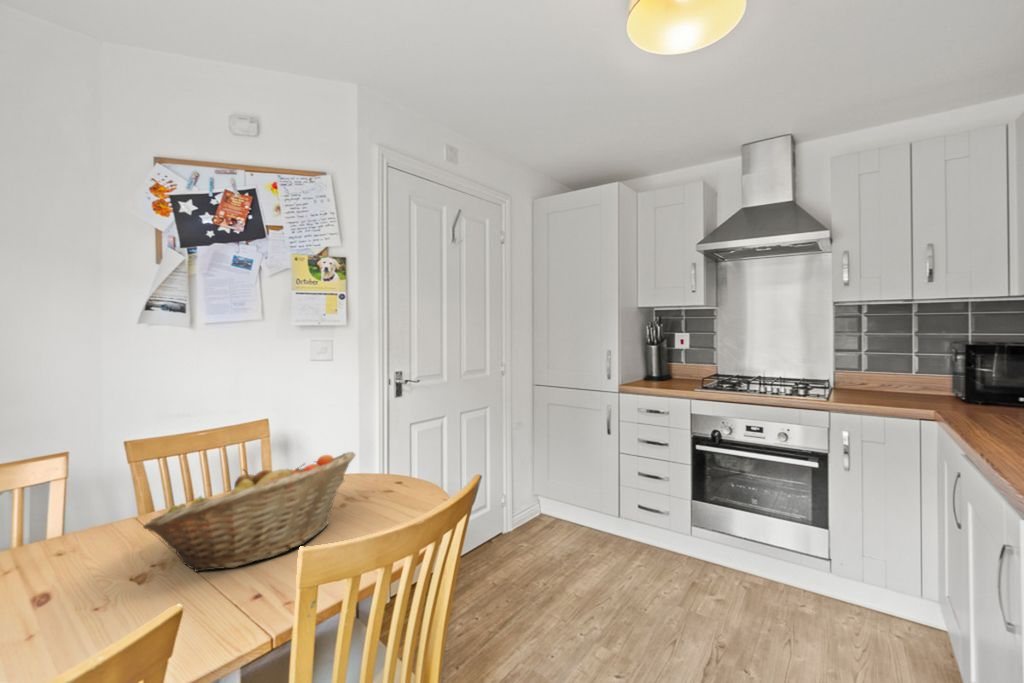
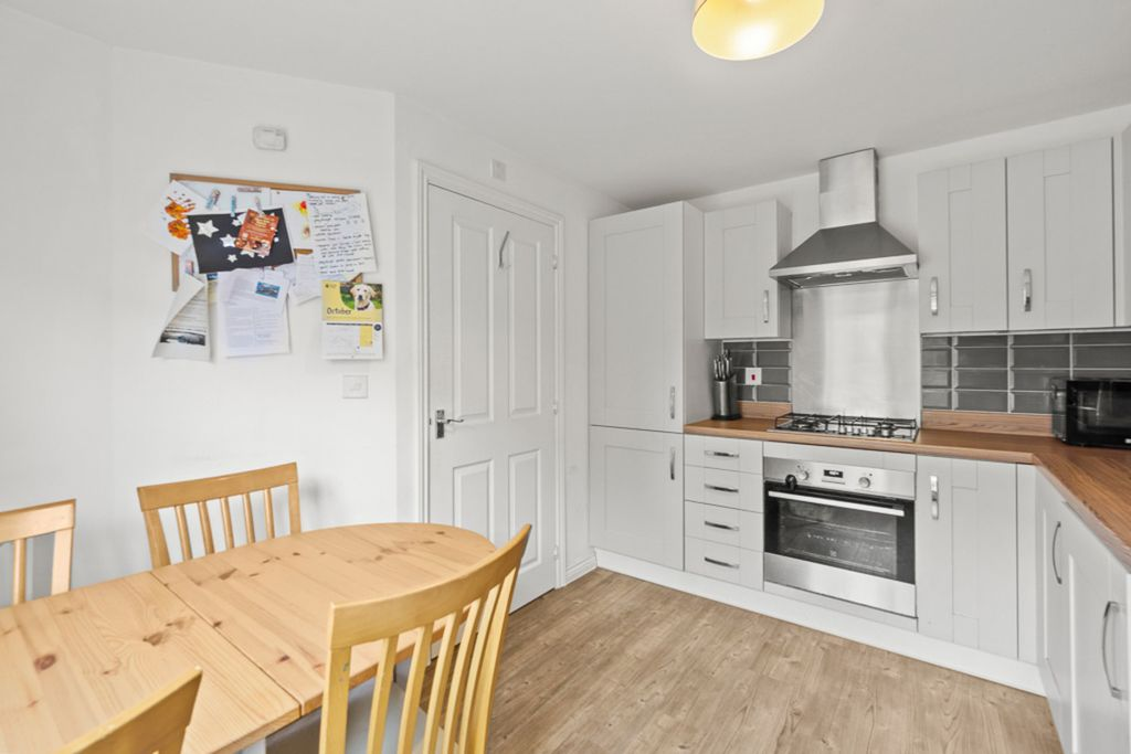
- fruit basket [142,451,357,573]
